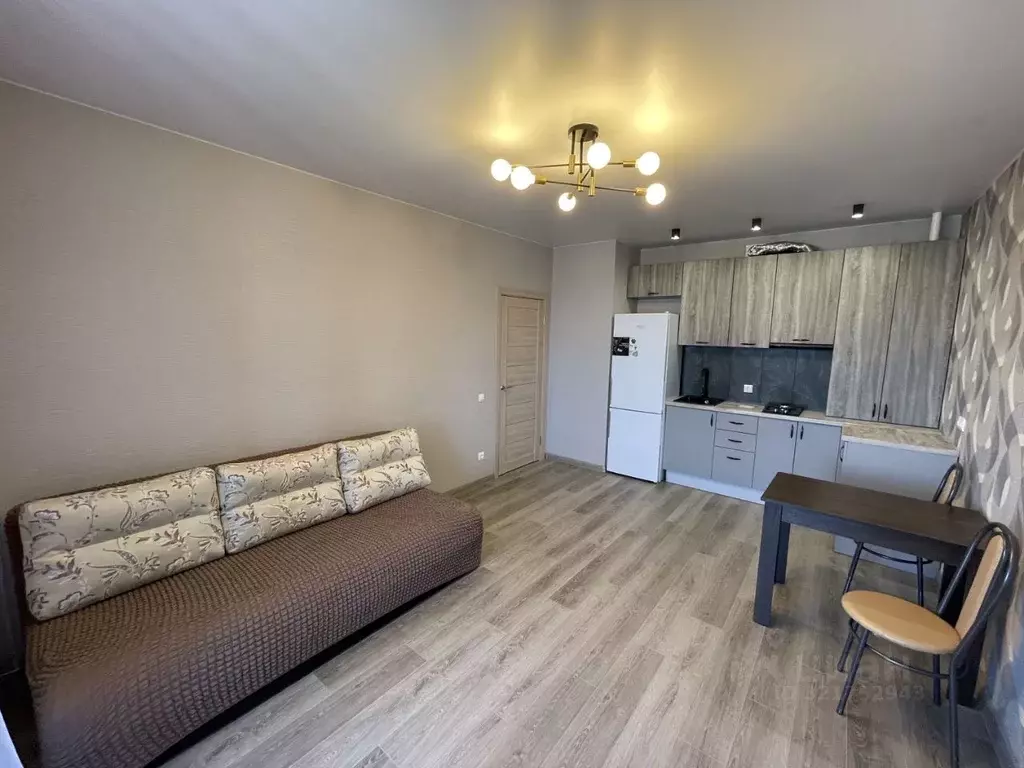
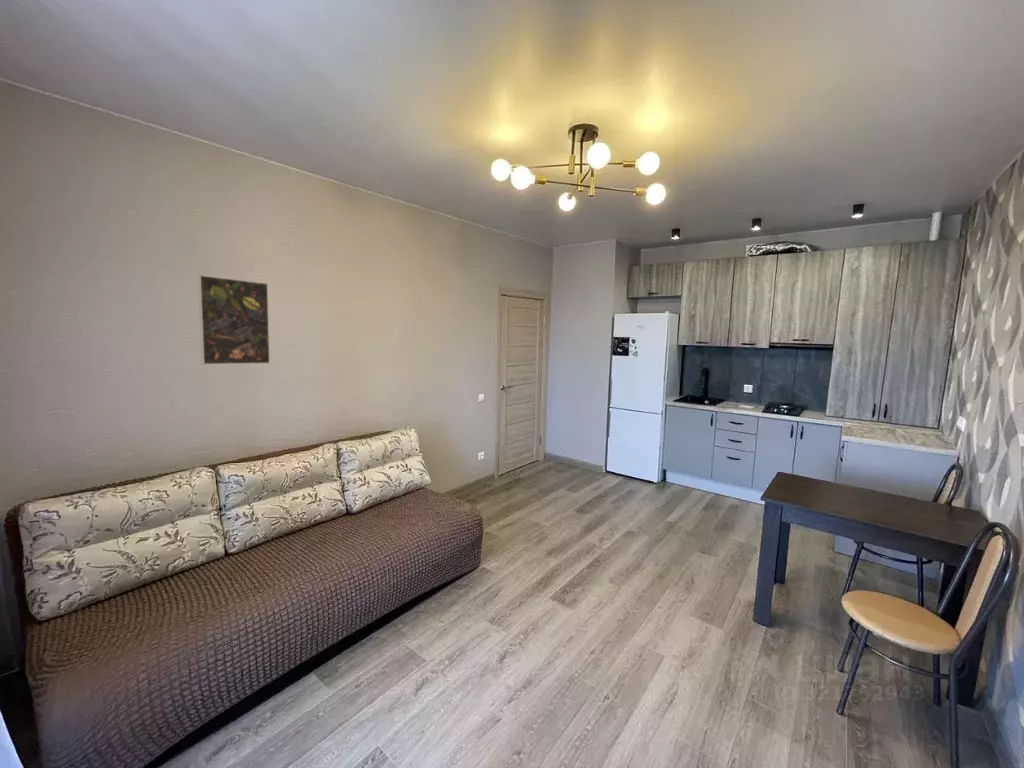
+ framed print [197,274,271,366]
